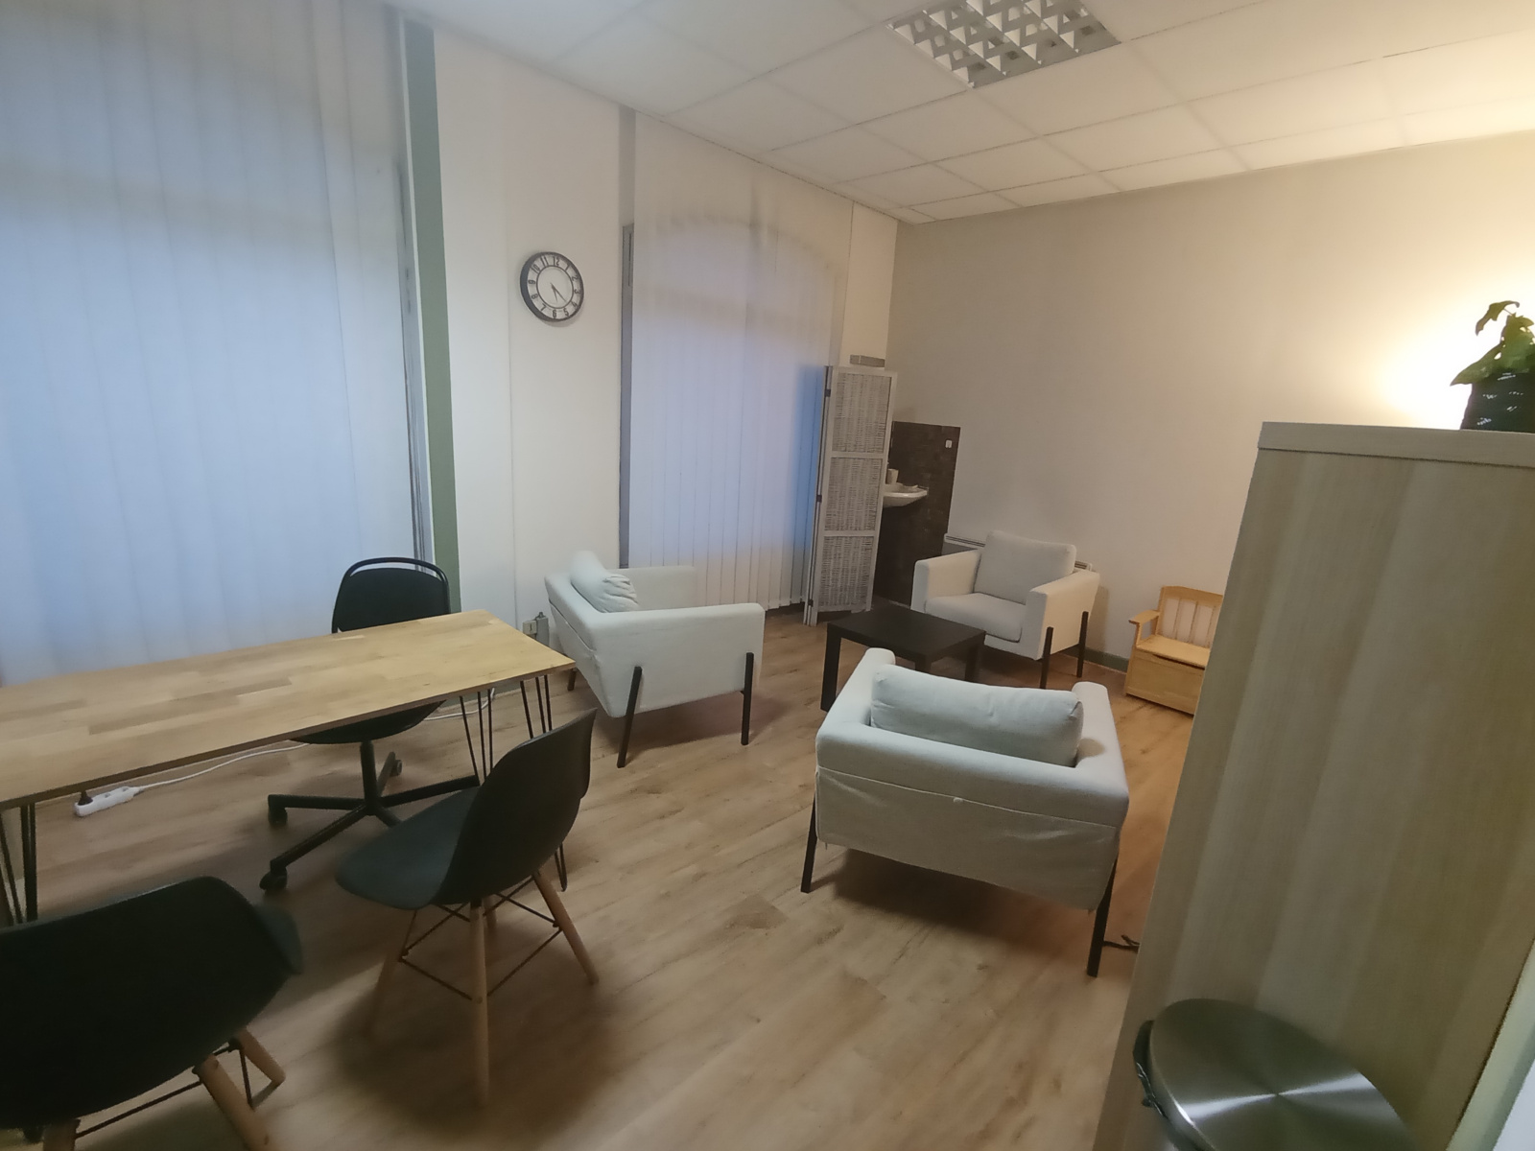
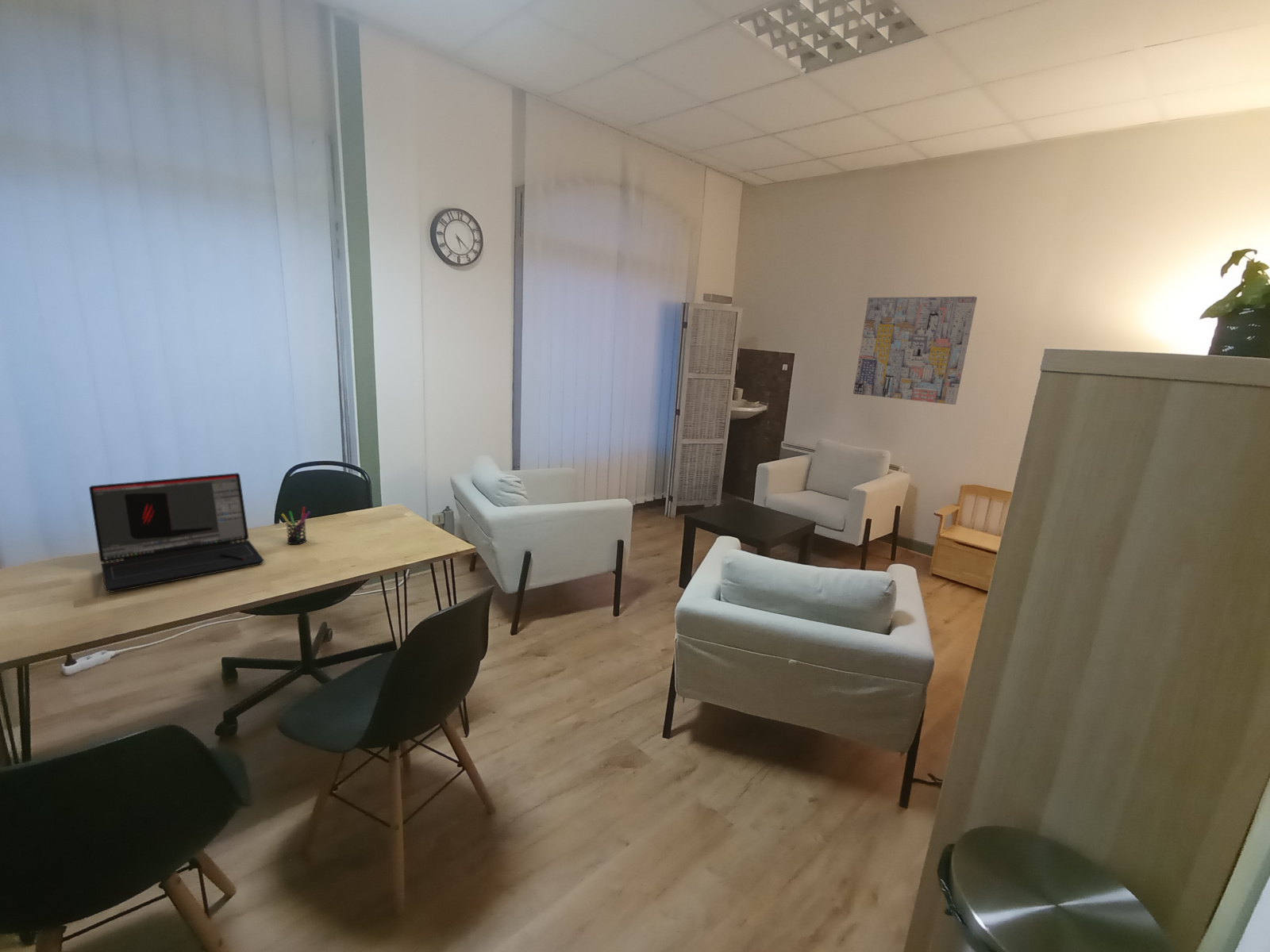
+ wall art [852,296,978,405]
+ pen holder [281,506,311,545]
+ laptop [88,472,265,593]
